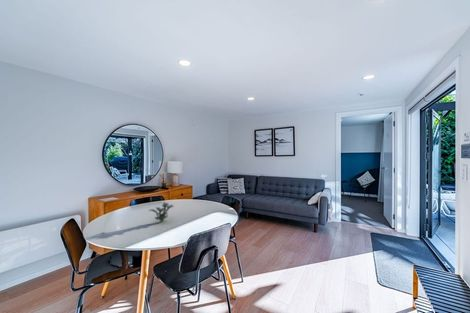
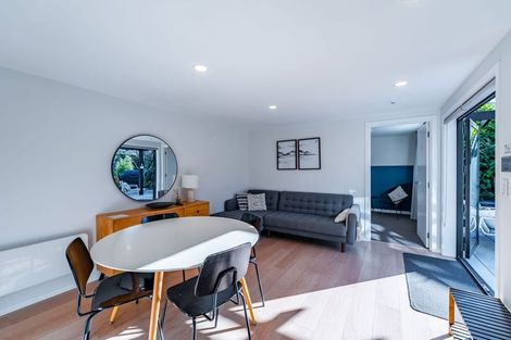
- succulent plant [148,202,175,223]
